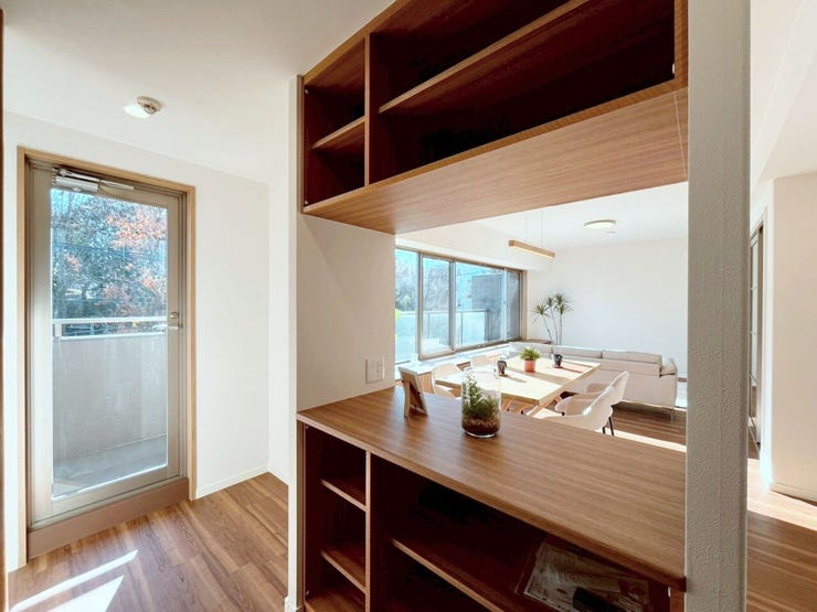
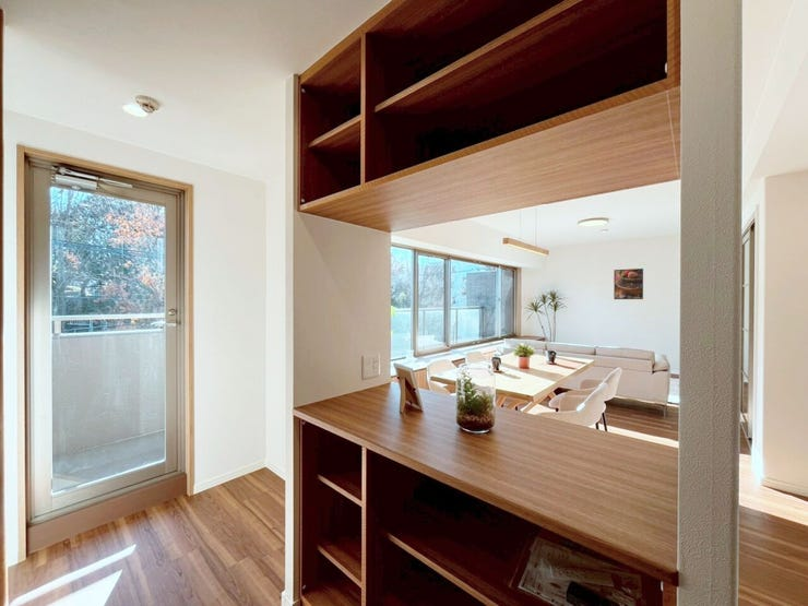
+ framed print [613,268,644,300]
